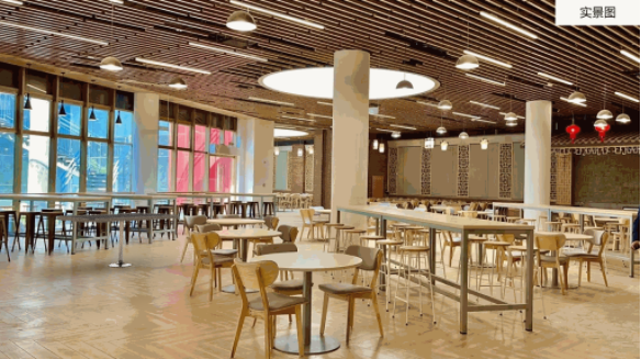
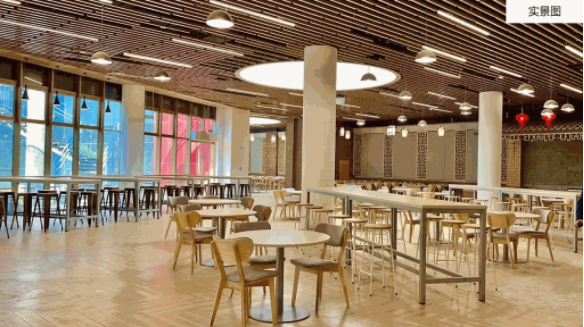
- dining table [56,212,180,268]
